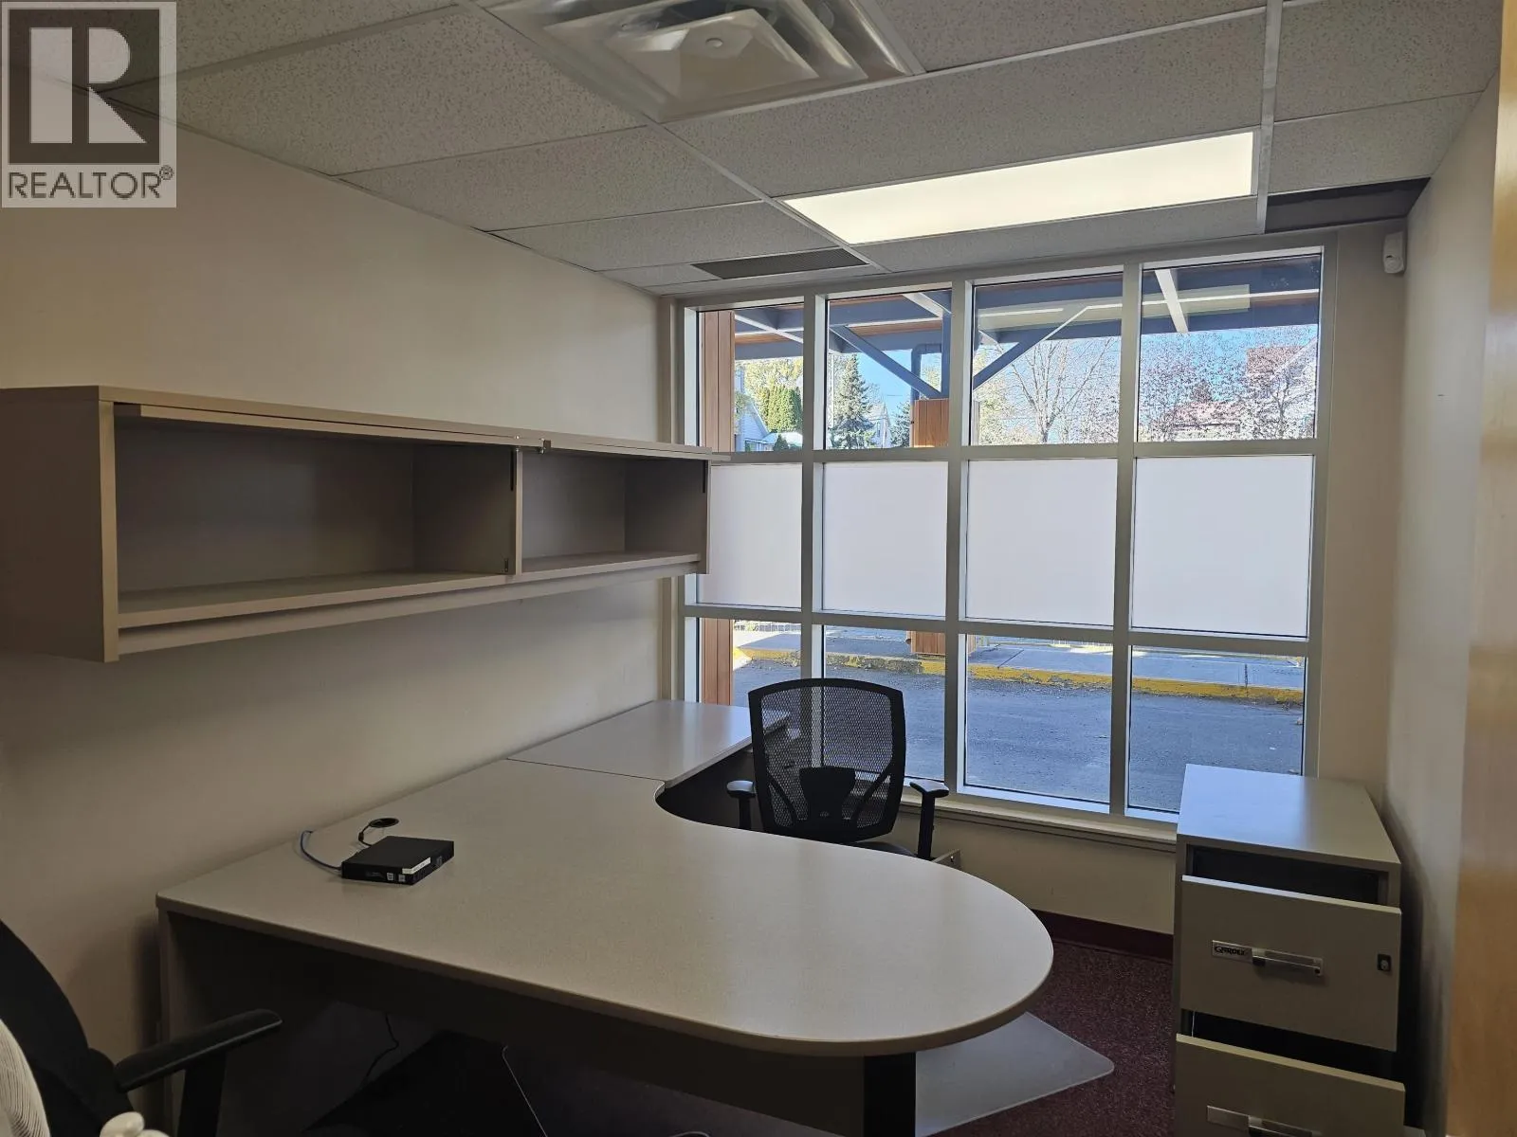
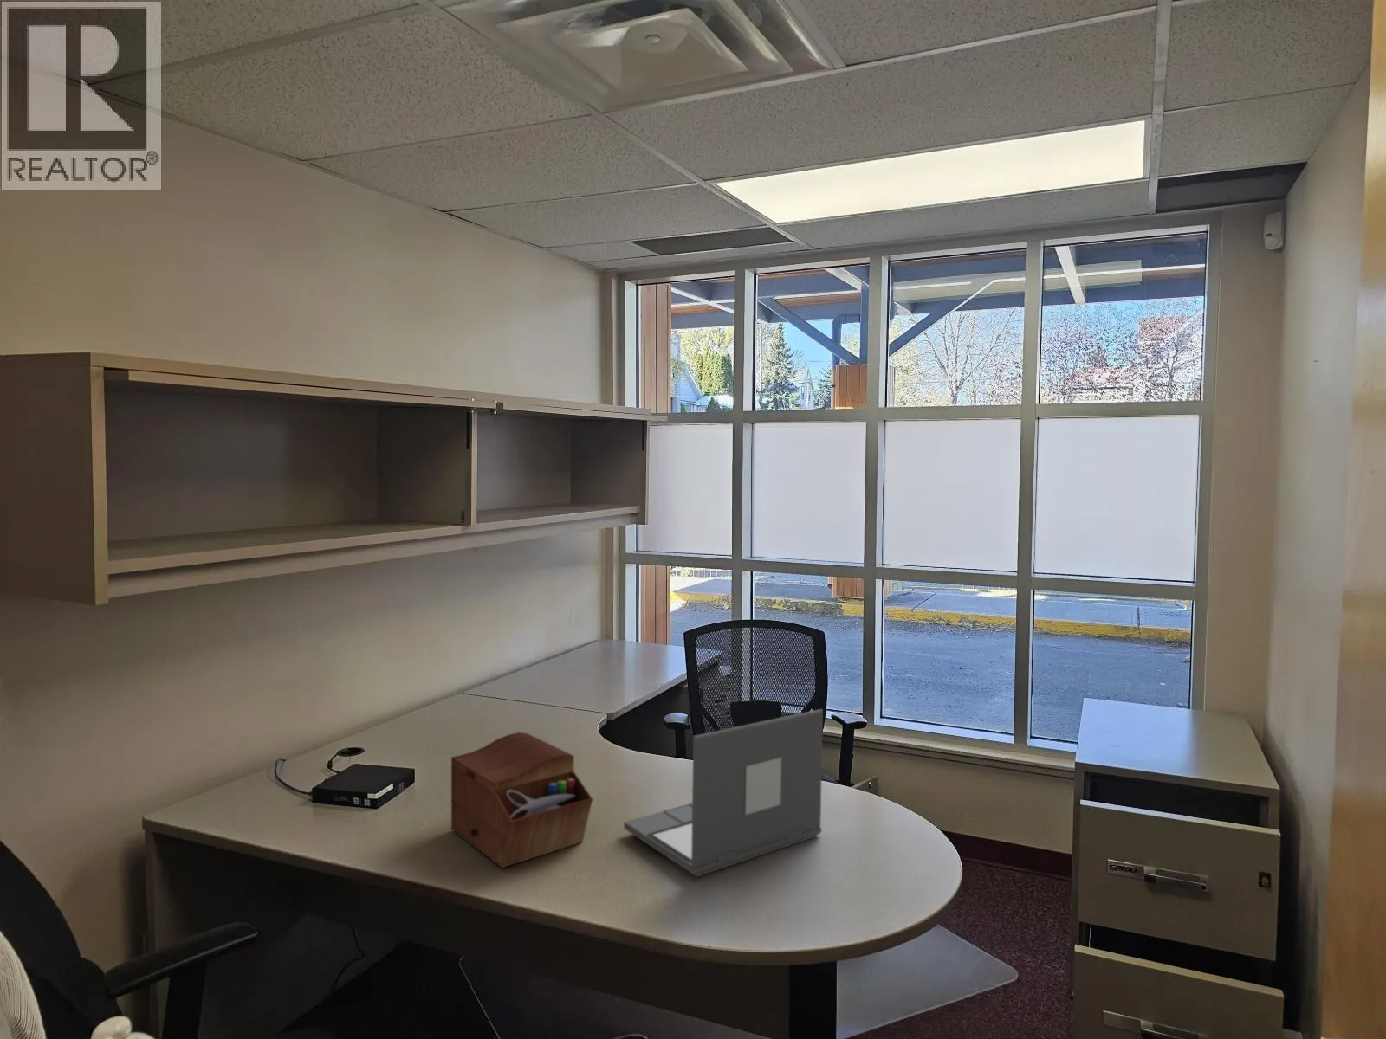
+ sewing box [451,731,594,869]
+ laptop [623,708,824,877]
